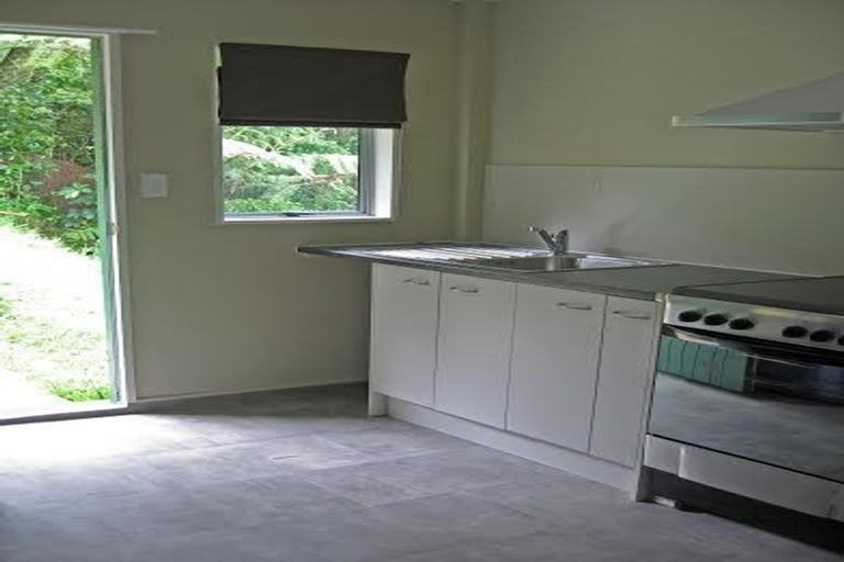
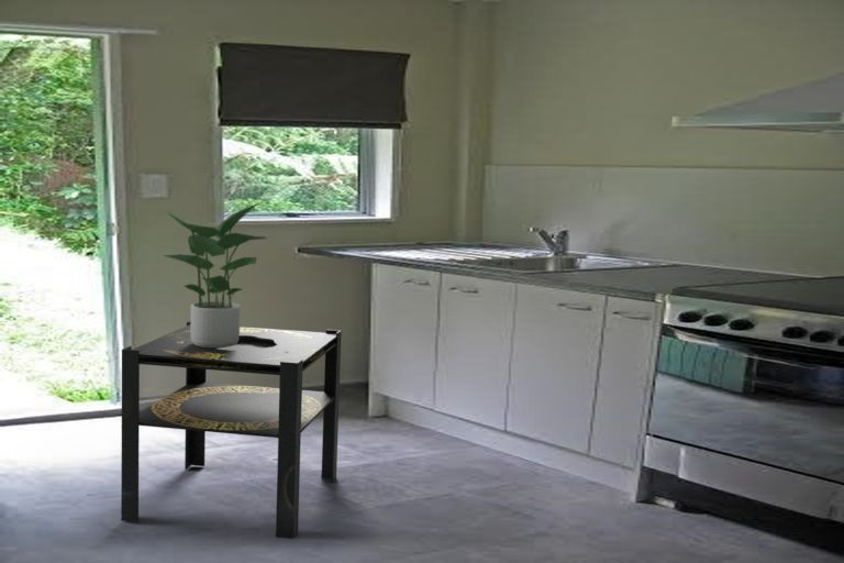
+ potted plant [162,202,268,347]
+ side table [120,320,343,540]
